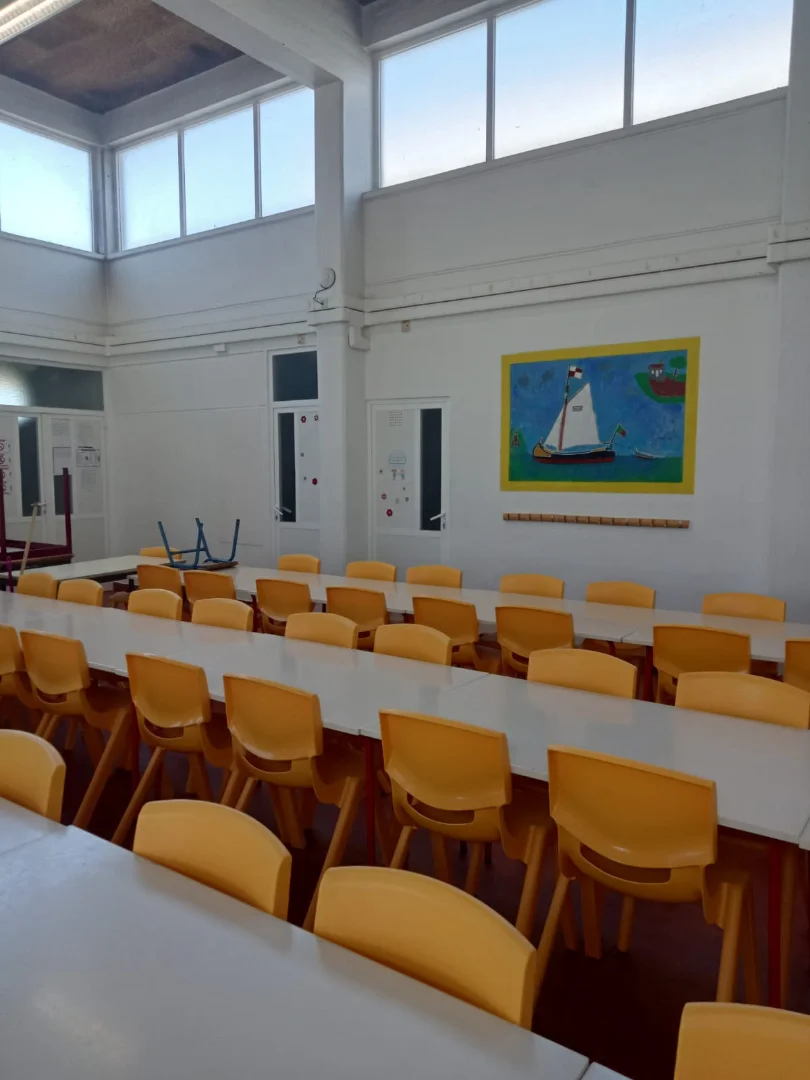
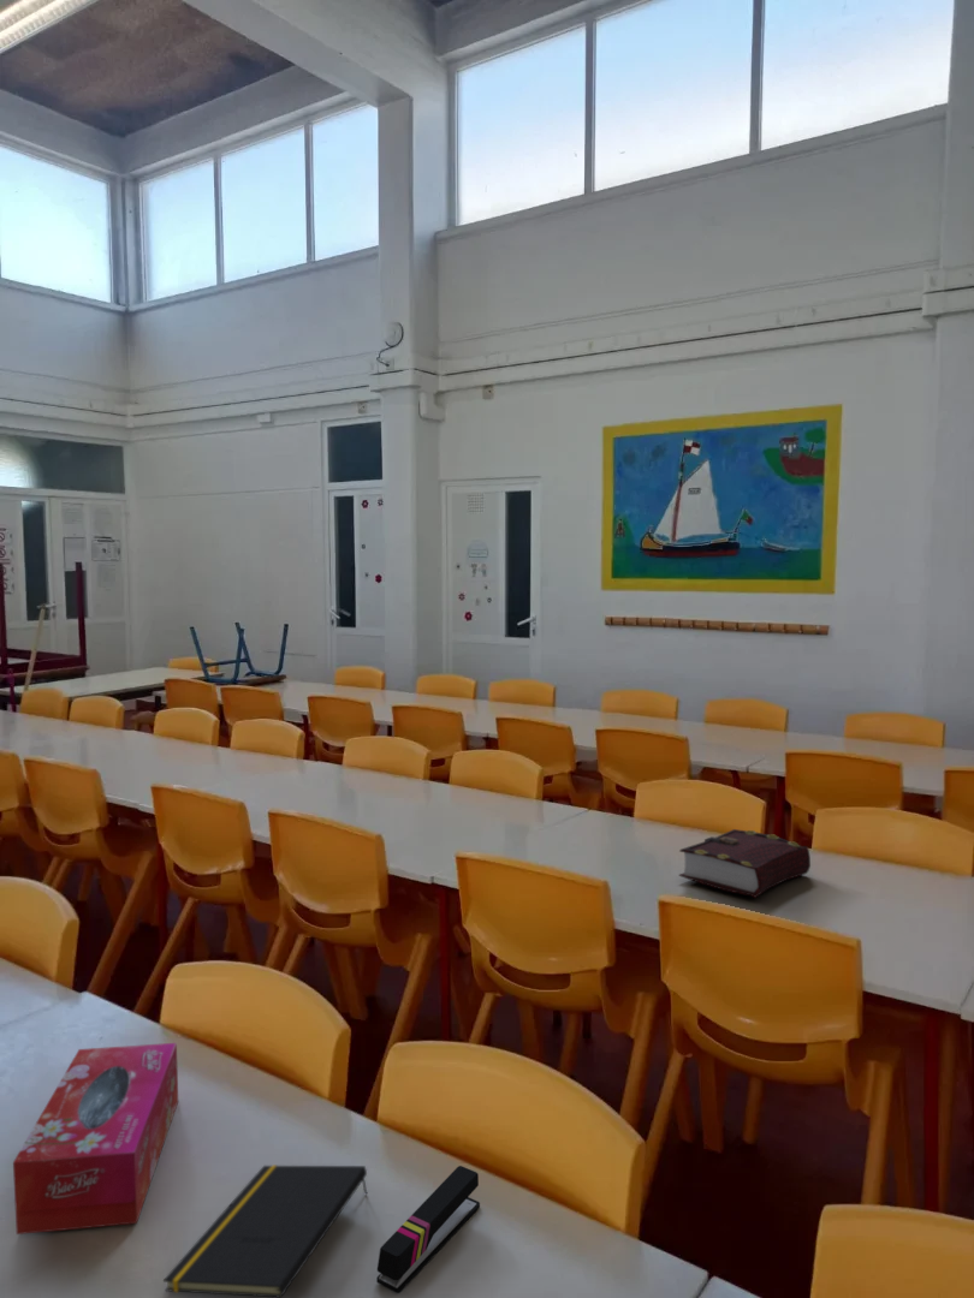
+ book [677,828,812,899]
+ tissue box [12,1042,179,1236]
+ stapler [375,1165,481,1294]
+ notepad [162,1163,368,1298]
